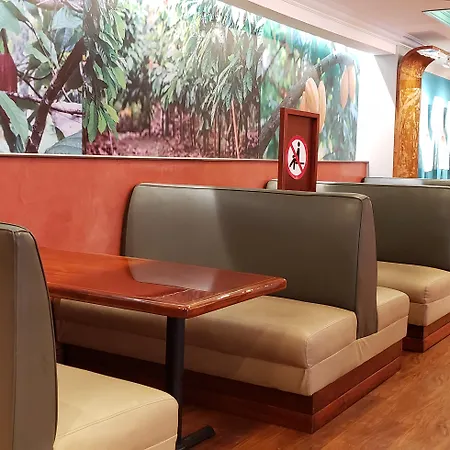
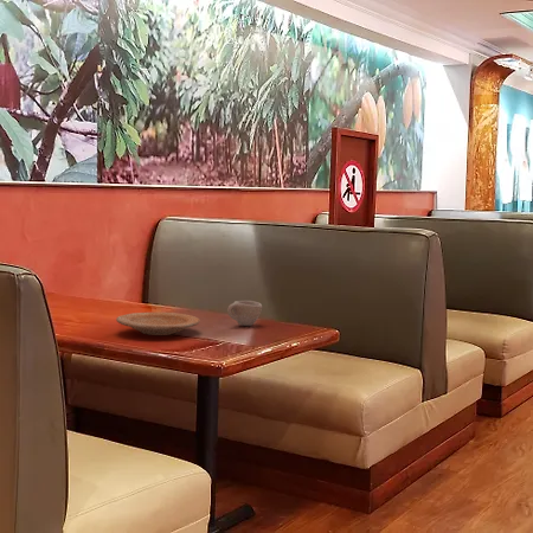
+ cup [226,300,263,327]
+ plate [115,312,201,336]
